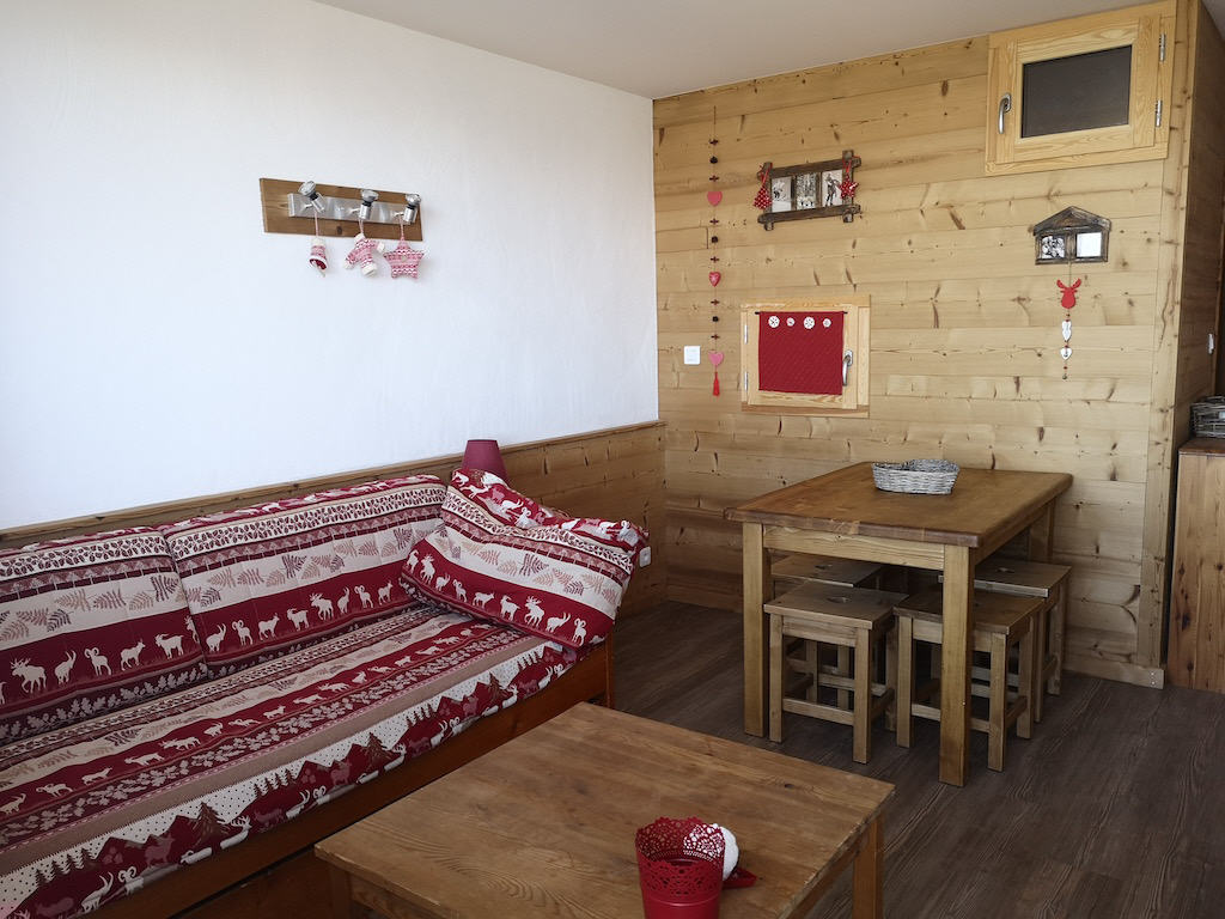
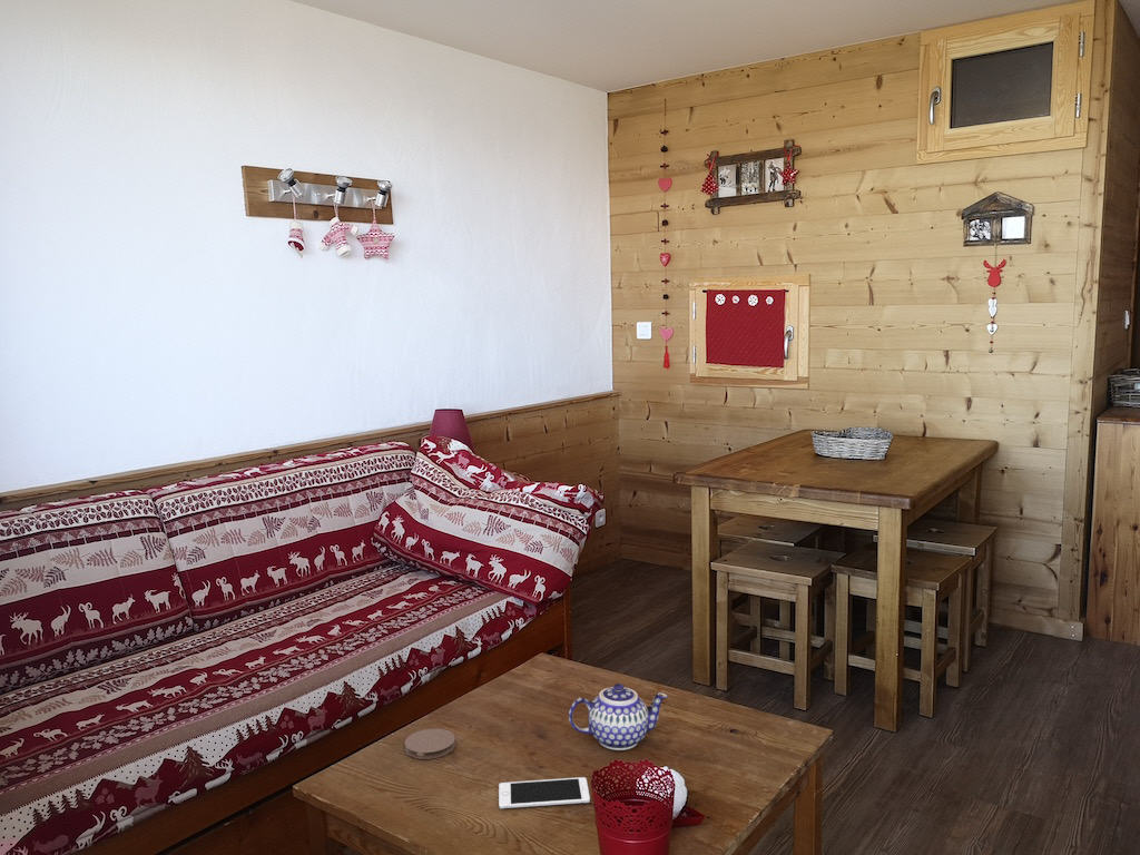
+ teapot [568,682,669,751]
+ cell phone [498,776,591,809]
+ coaster [404,728,456,760]
